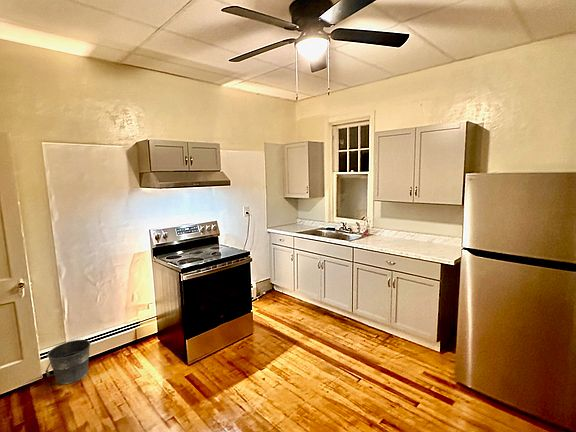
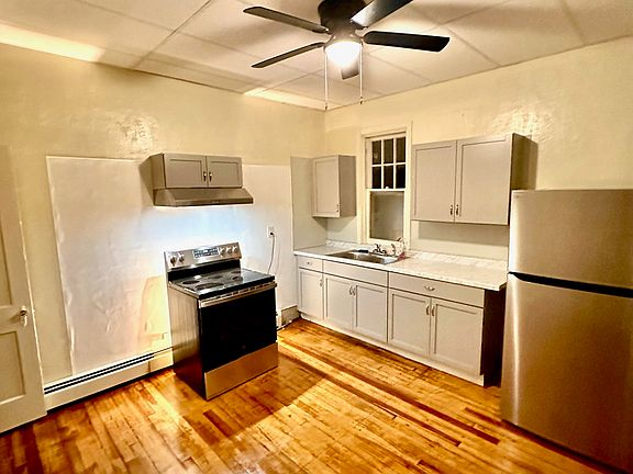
- bucket [44,339,91,385]
